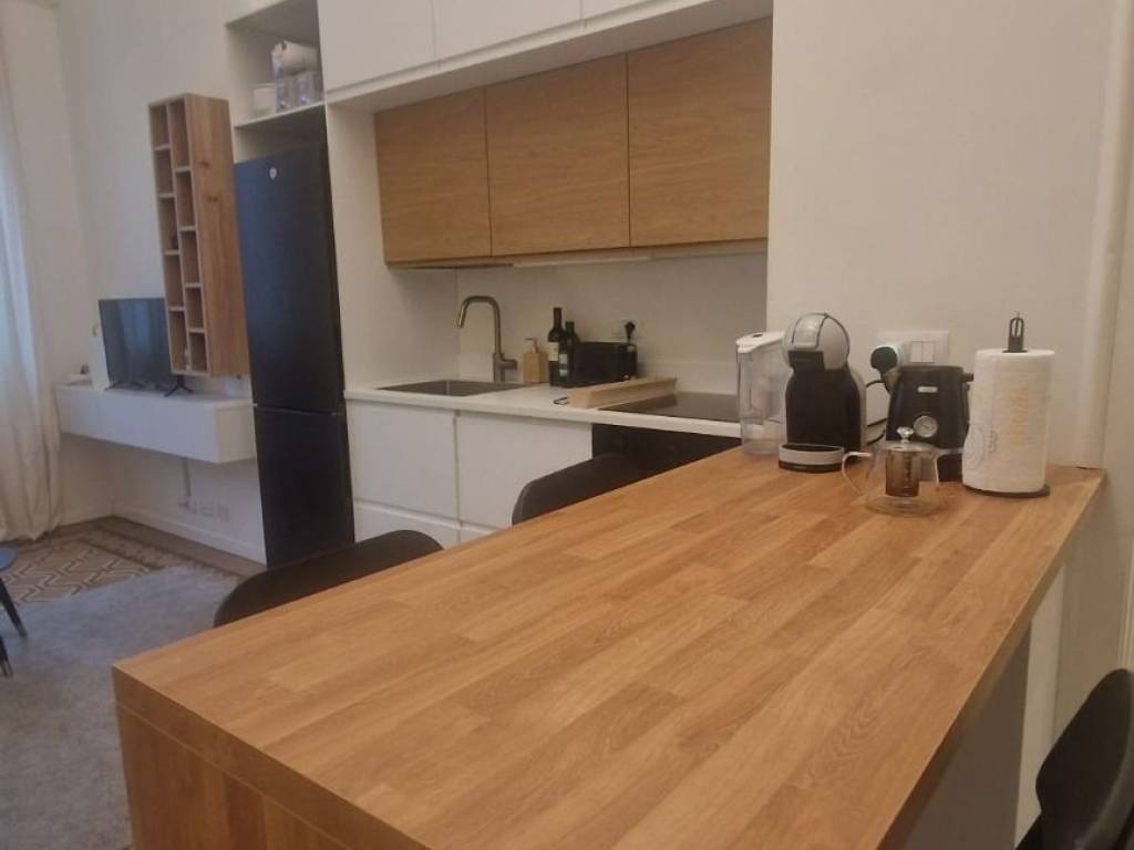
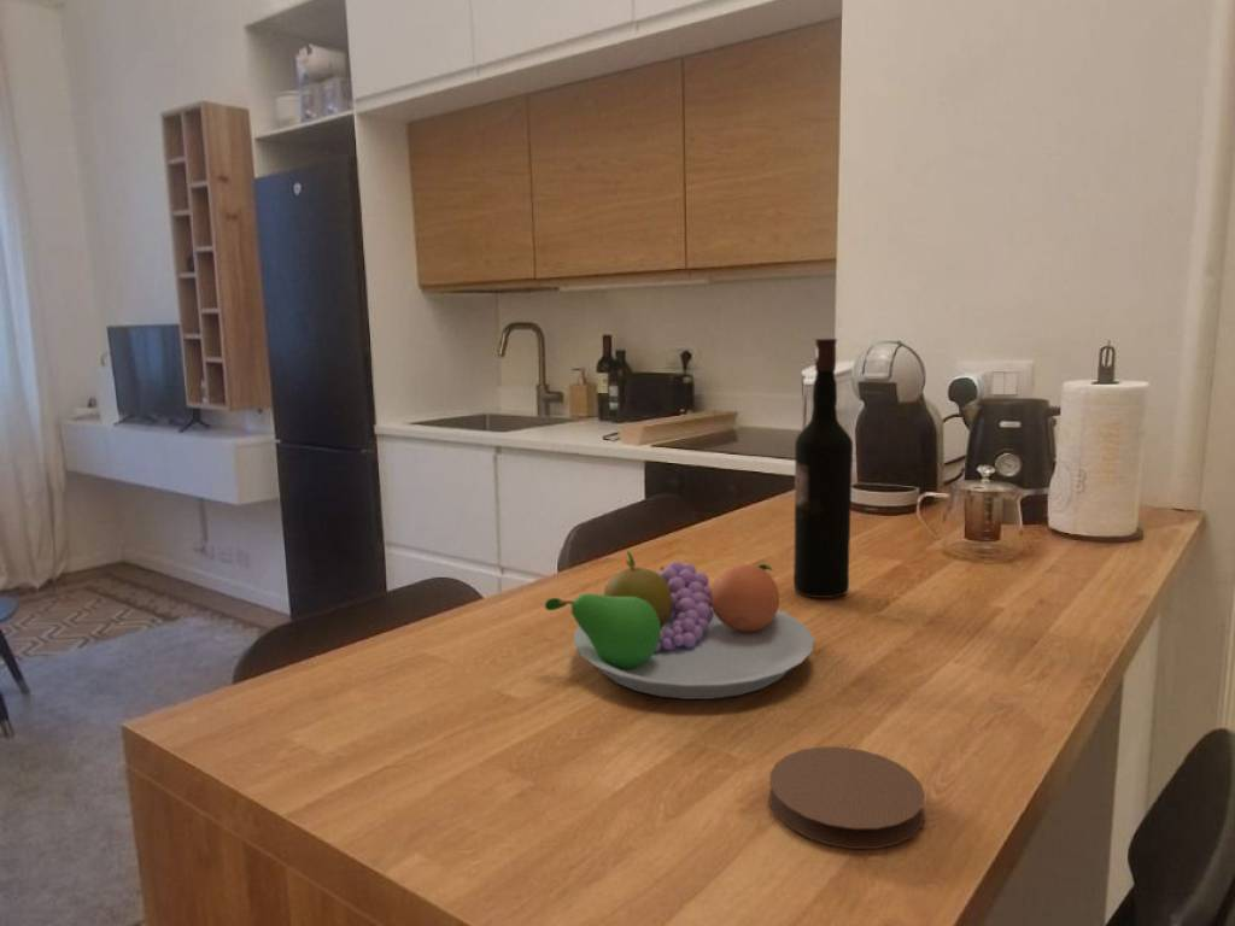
+ coaster [768,745,926,850]
+ fruit bowl [544,550,815,701]
+ wine bottle [792,338,854,599]
